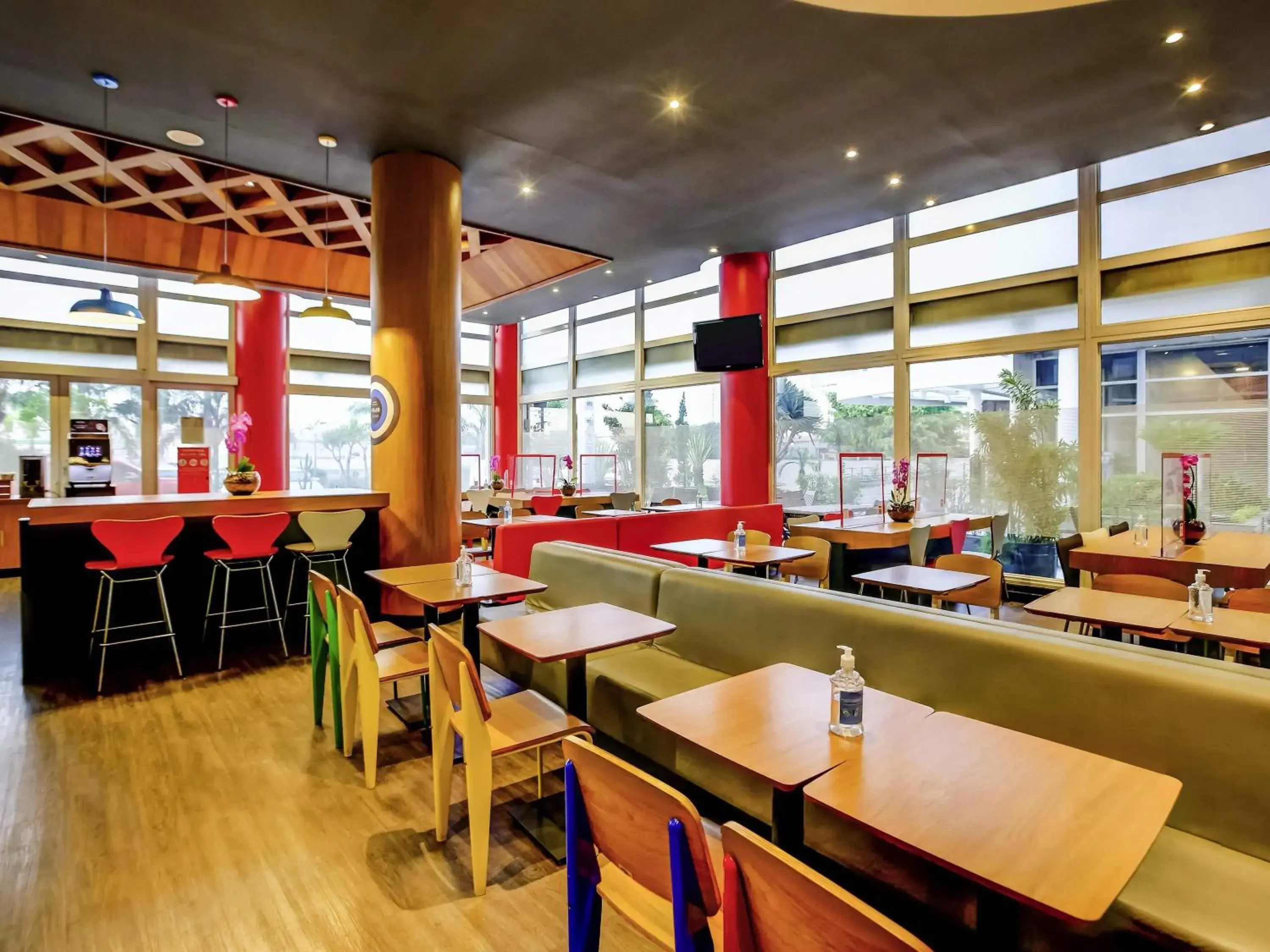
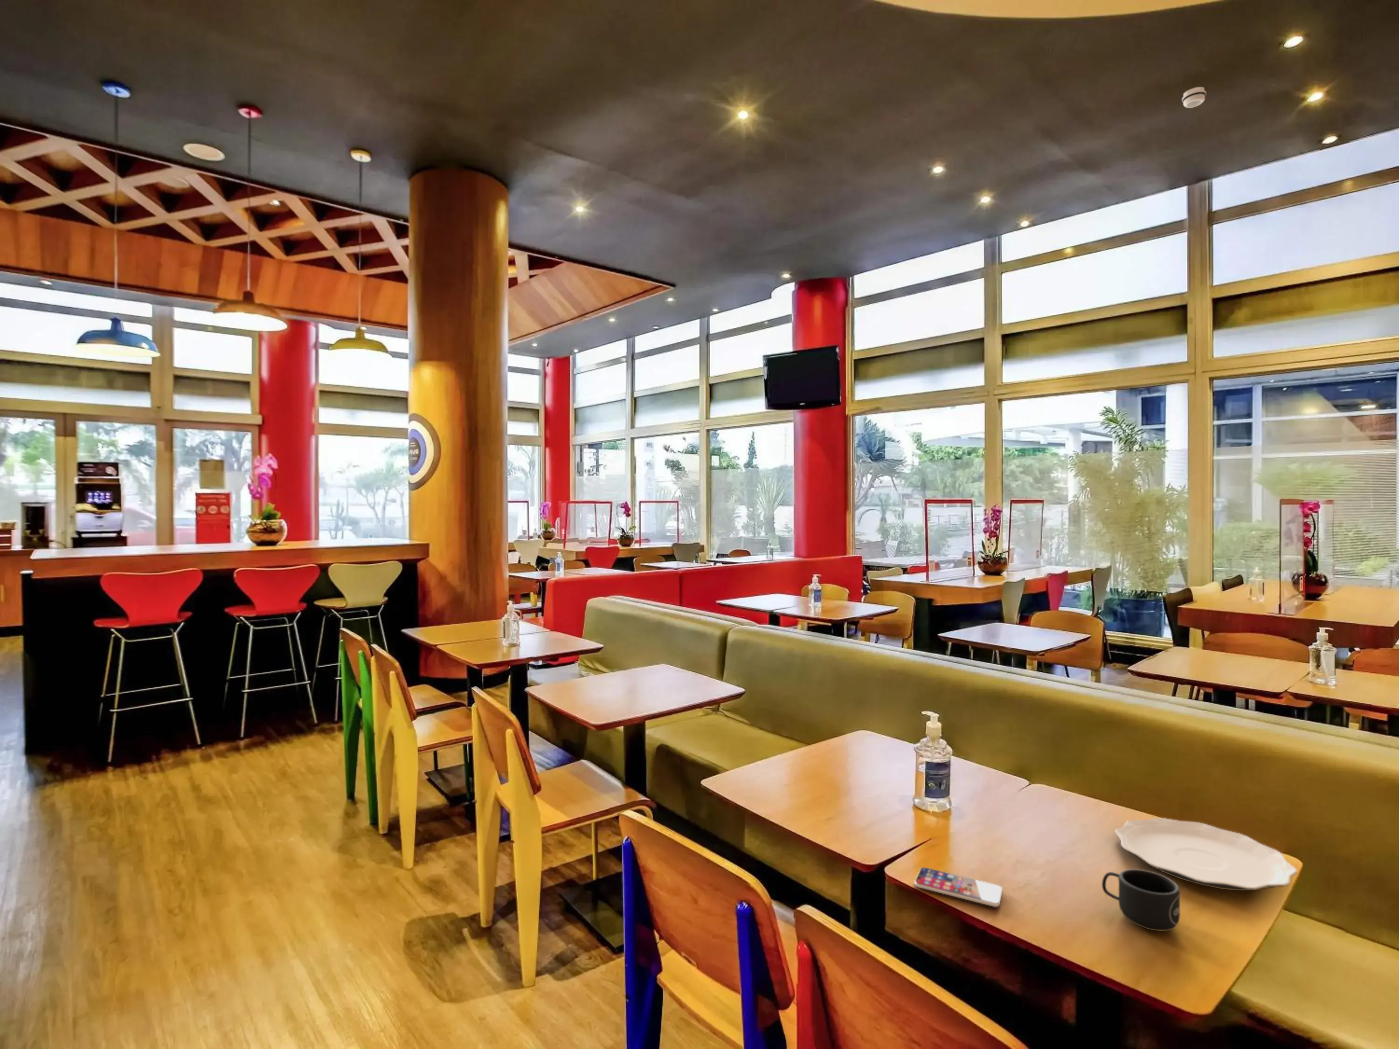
+ smartphone [913,867,1004,907]
+ smoke detector [1182,86,1207,108]
+ mug [1102,868,1180,931]
+ plate [1115,818,1298,891]
